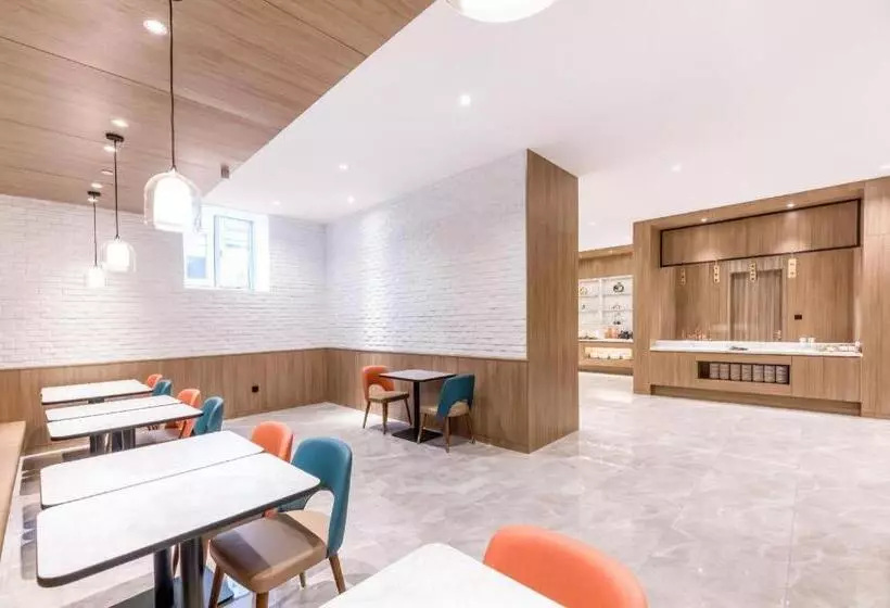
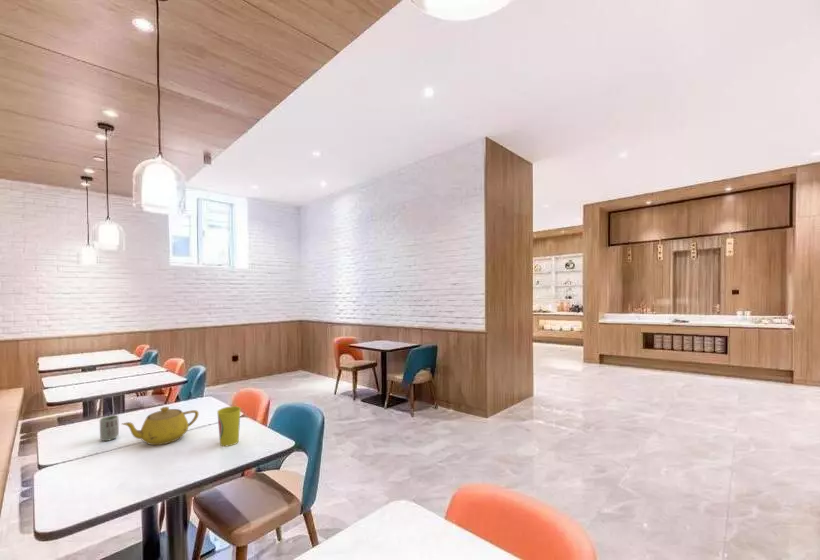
+ cup [99,414,120,442]
+ cup [216,405,242,447]
+ teapot [121,406,200,446]
